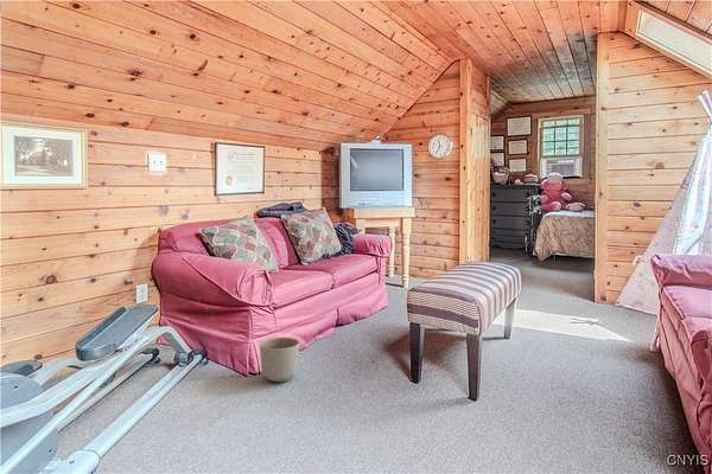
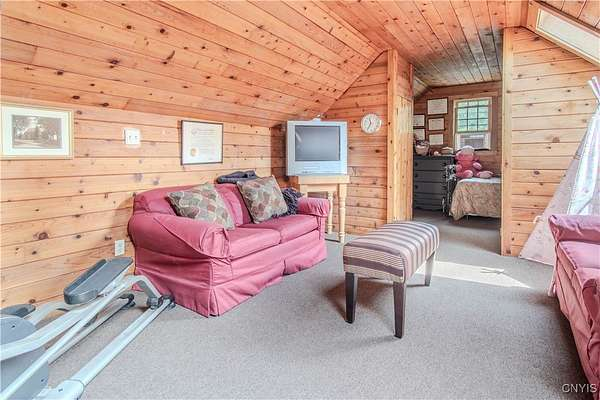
- planter [259,337,300,383]
